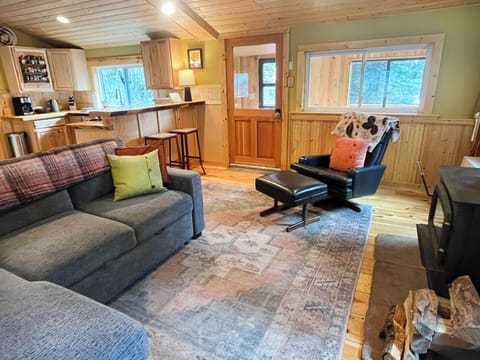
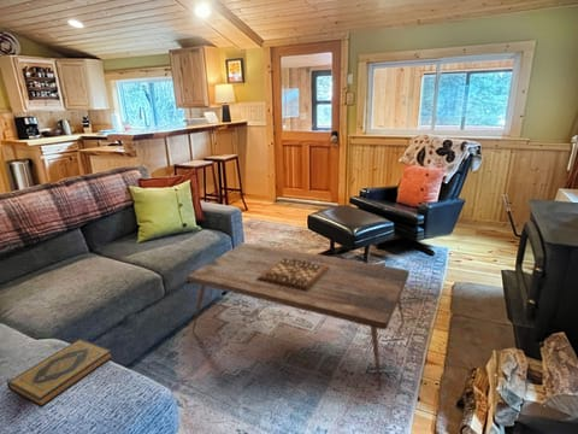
+ hardback book [6,338,114,409]
+ coffee table [187,241,411,393]
